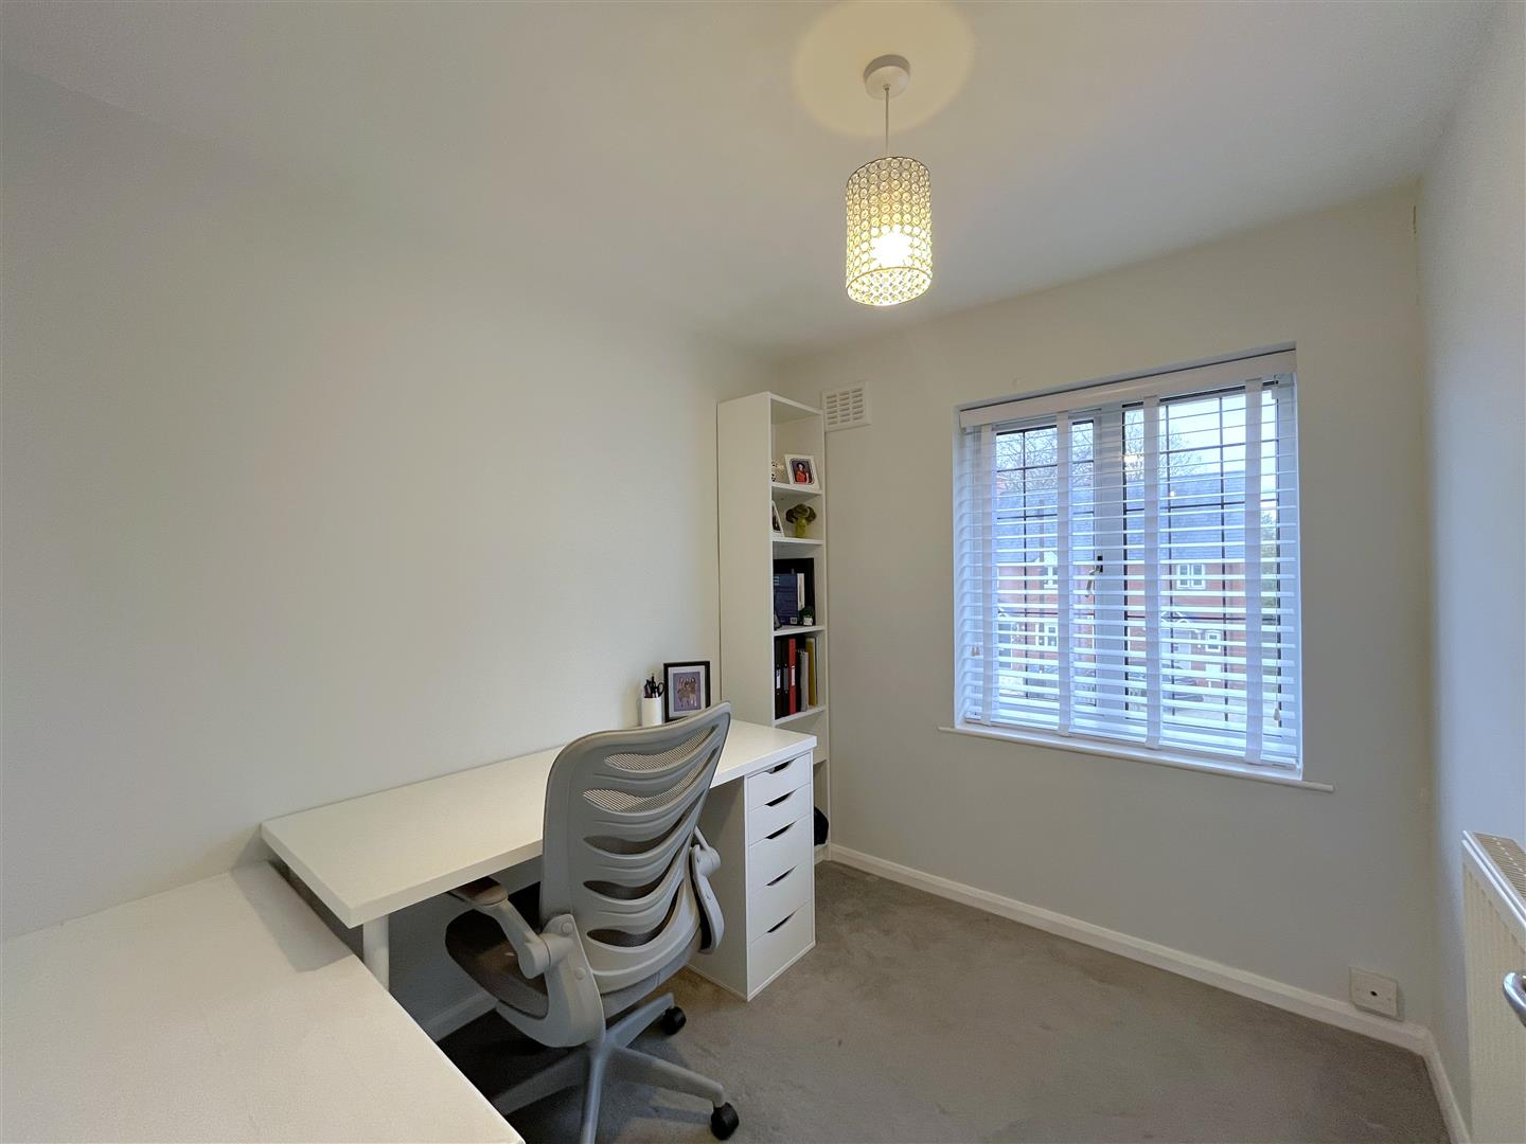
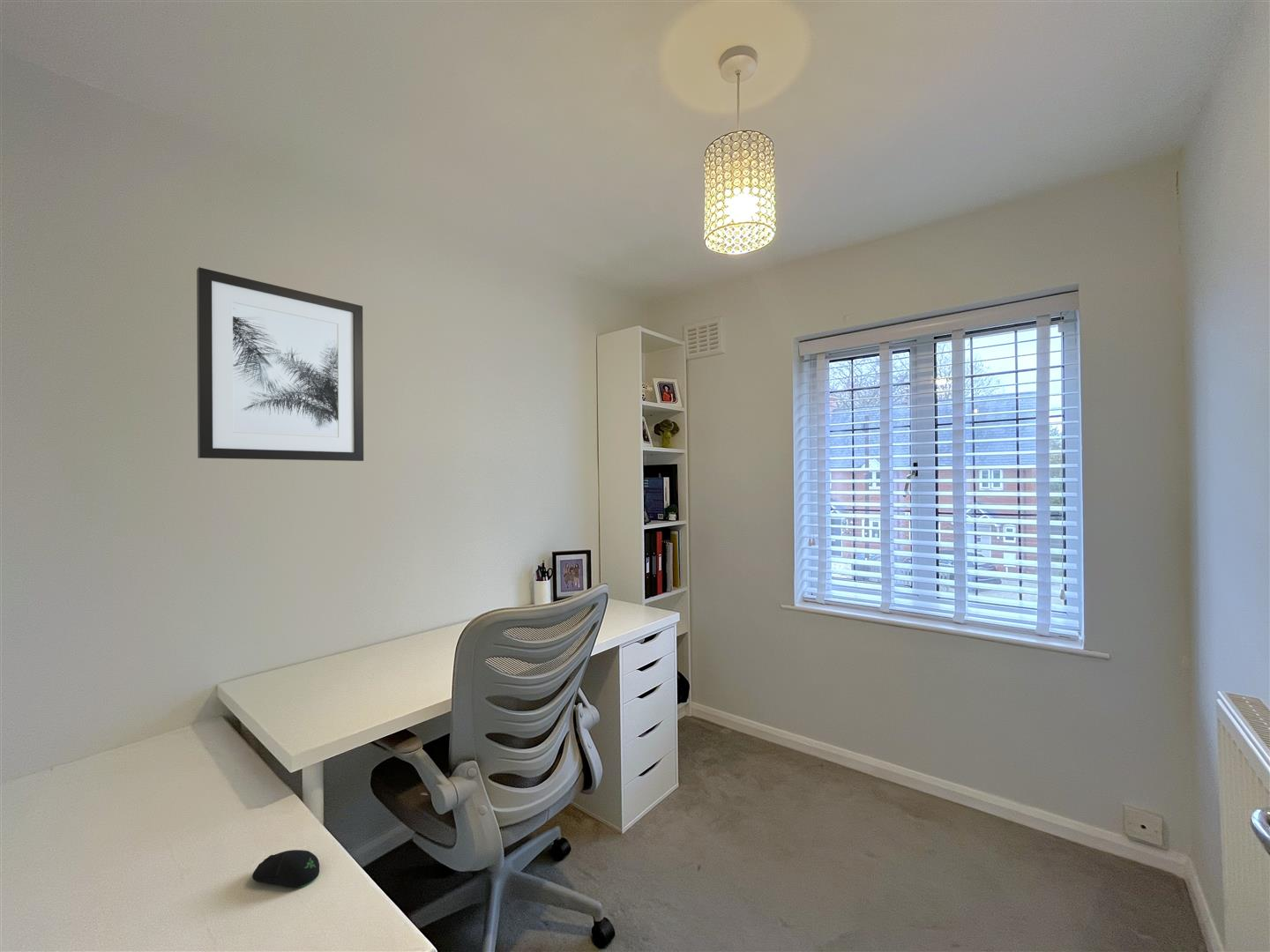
+ wall art [196,266,364,462]
+ computer mouse [251,849,320,889]
